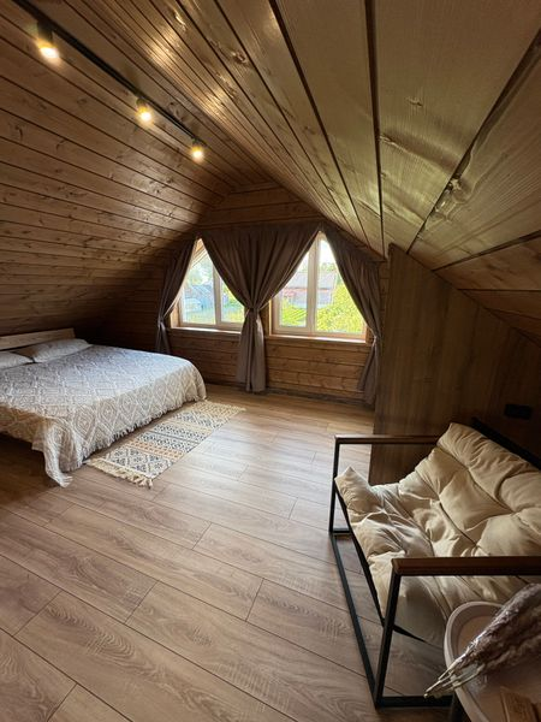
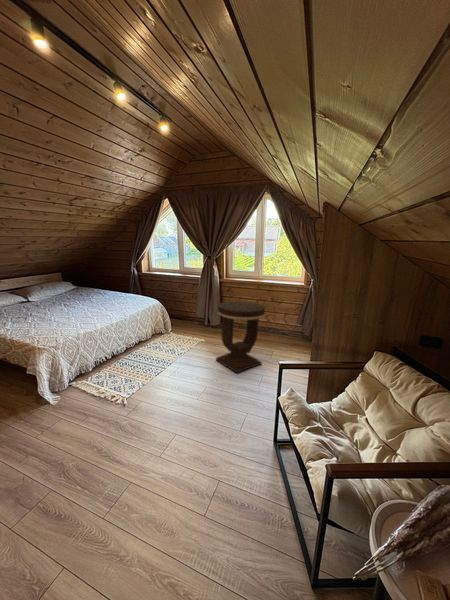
+ side table [215,300,266,374]
